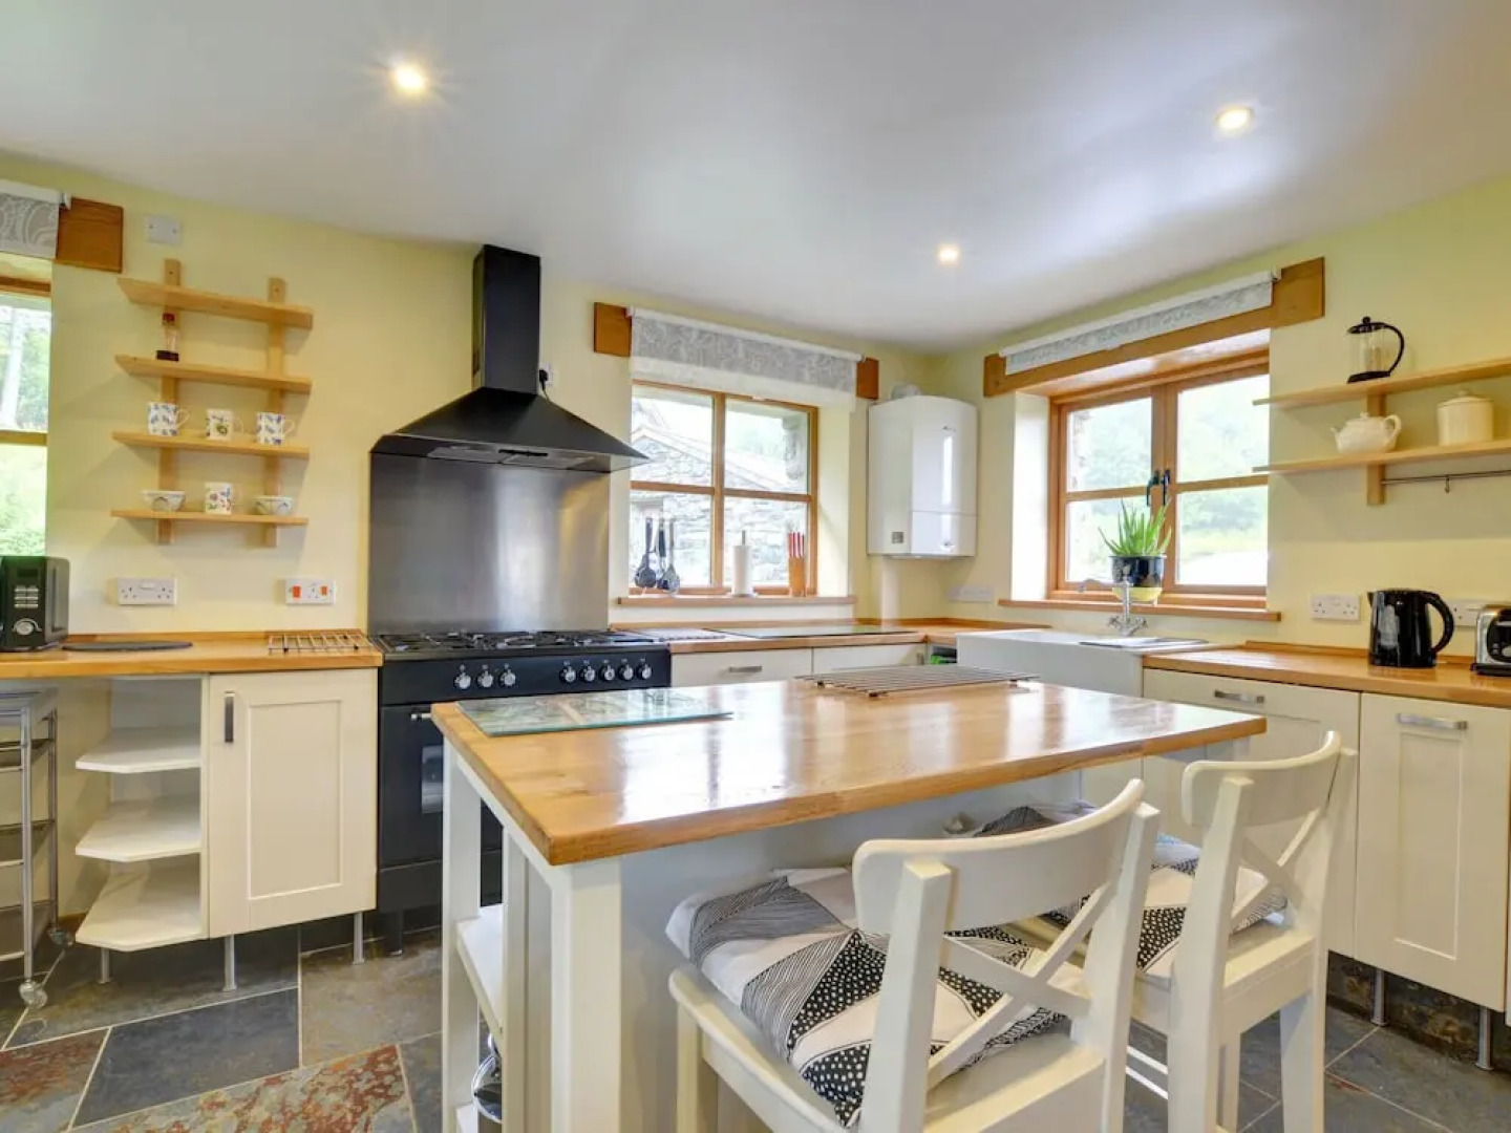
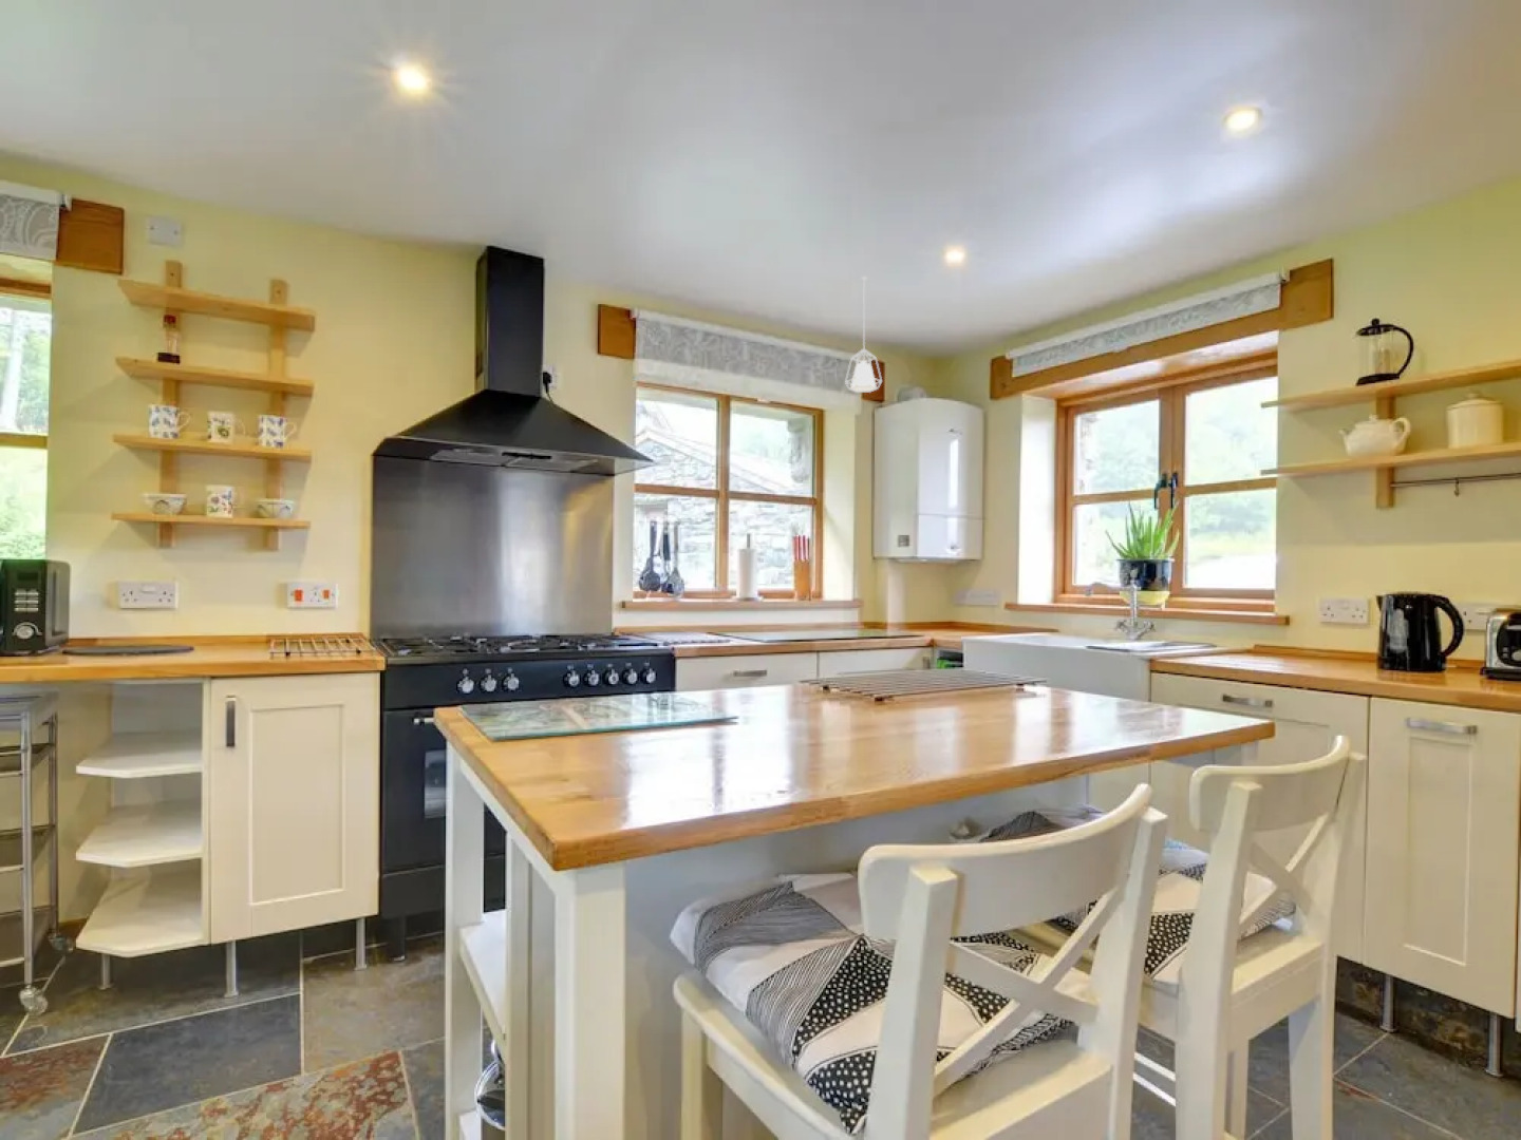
+ pendant lamp [844,275,883,394]
